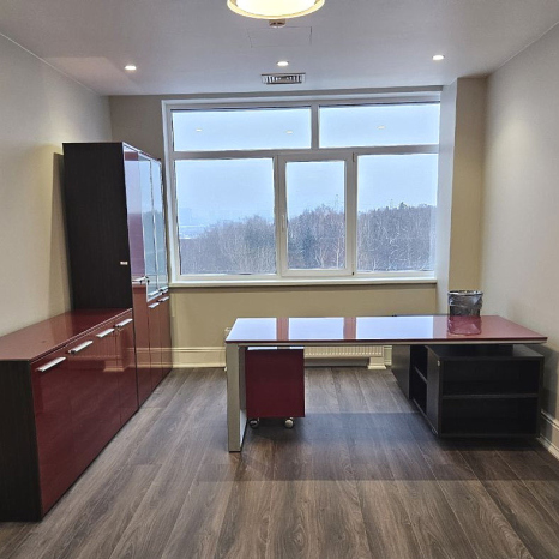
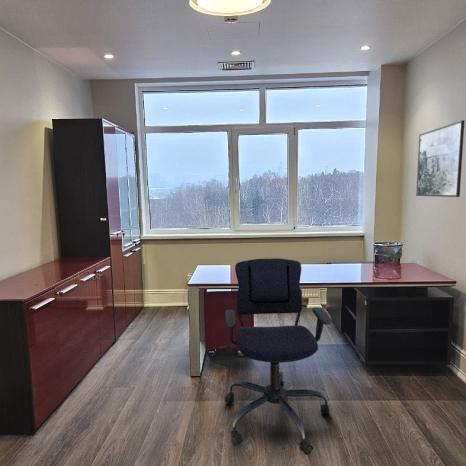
+ office chair [218,257,332,456]
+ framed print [415,119,465,198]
